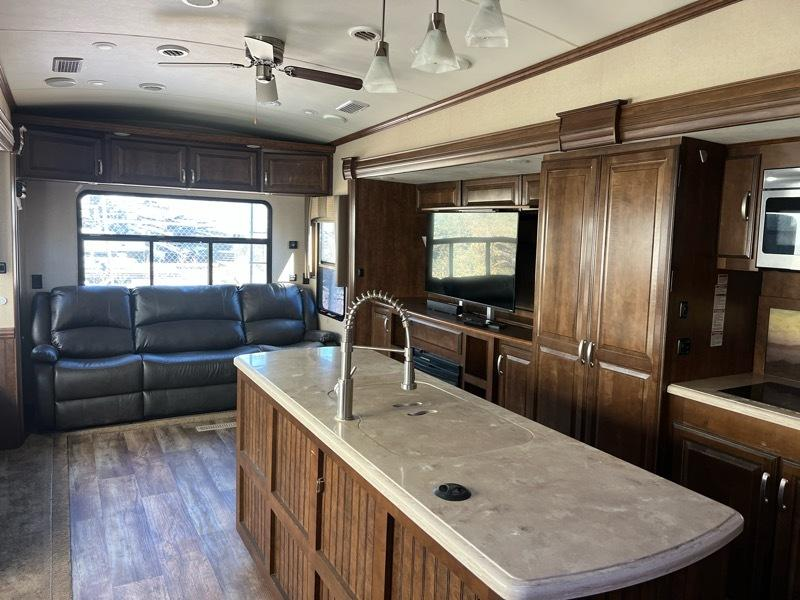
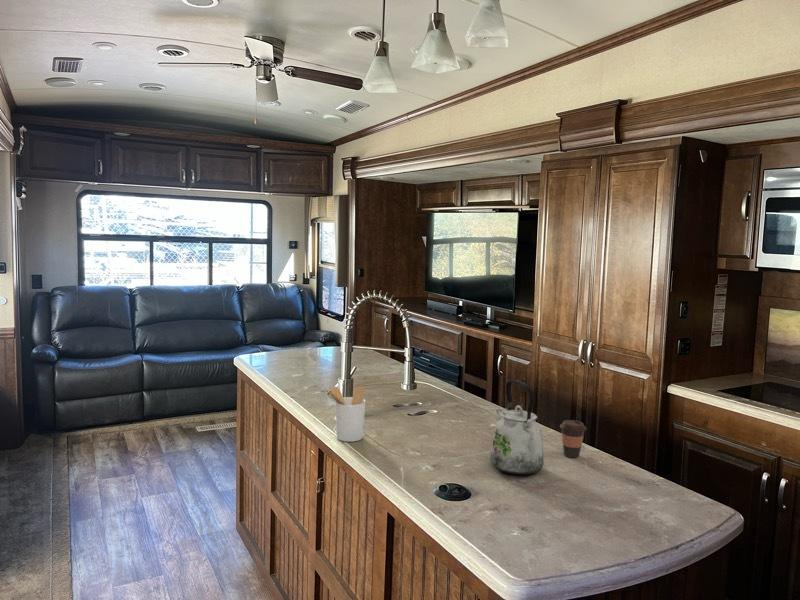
+ coffee cup [559,419,587,459]
+ utensil holder [323,385,367,443]
+ kettle [489,379,545,476]
